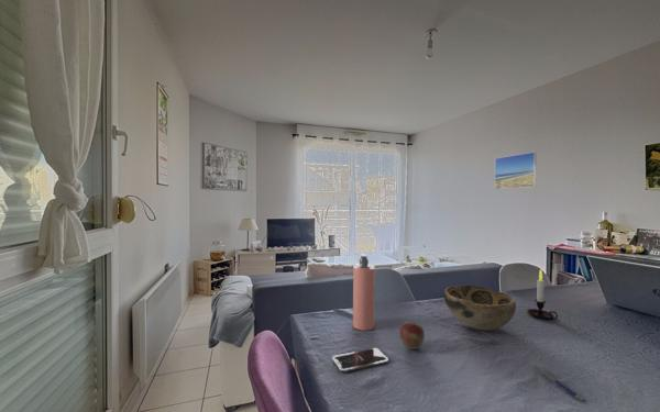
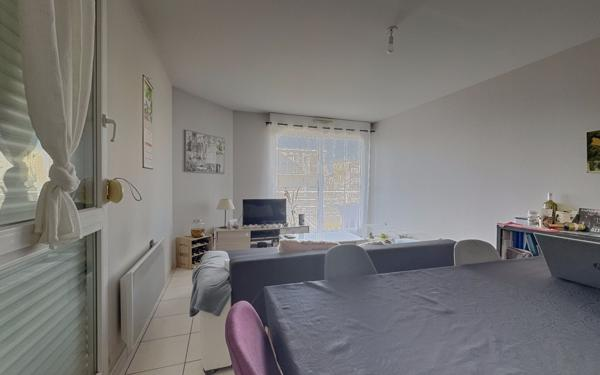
- pen [532,364,587,402]
- spray bottle [352,254,376,332]
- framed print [494,151,538,190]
- fruit [398,321,426,350]
- candle [526,268,559,320]
- smartphone [331,347,389,374]
- decorative bowl [443,285,517,332]
